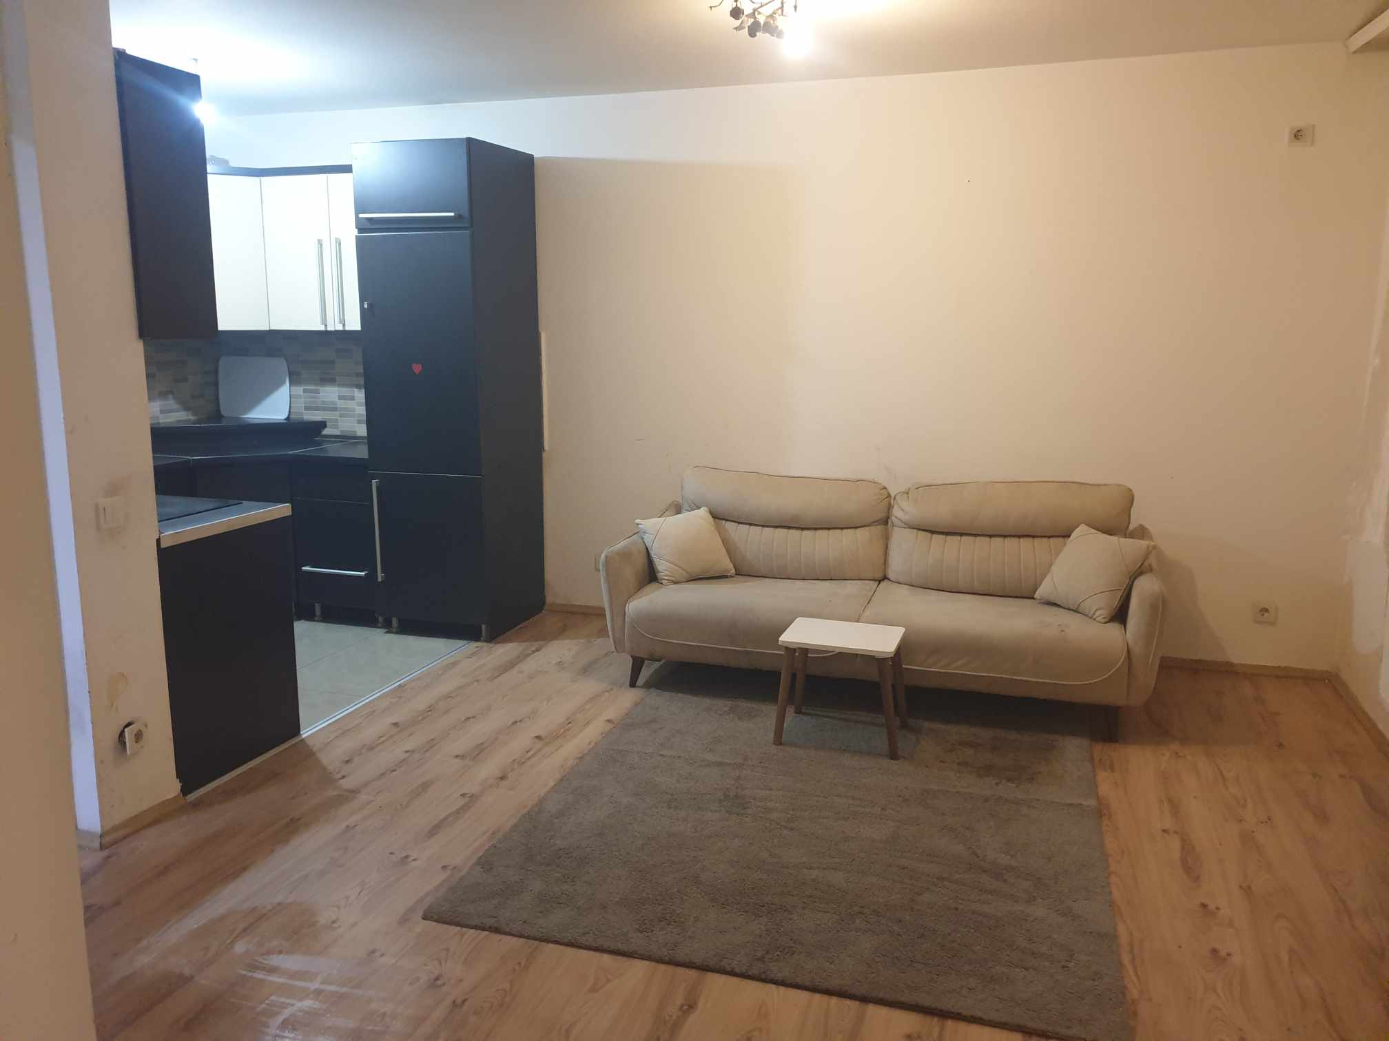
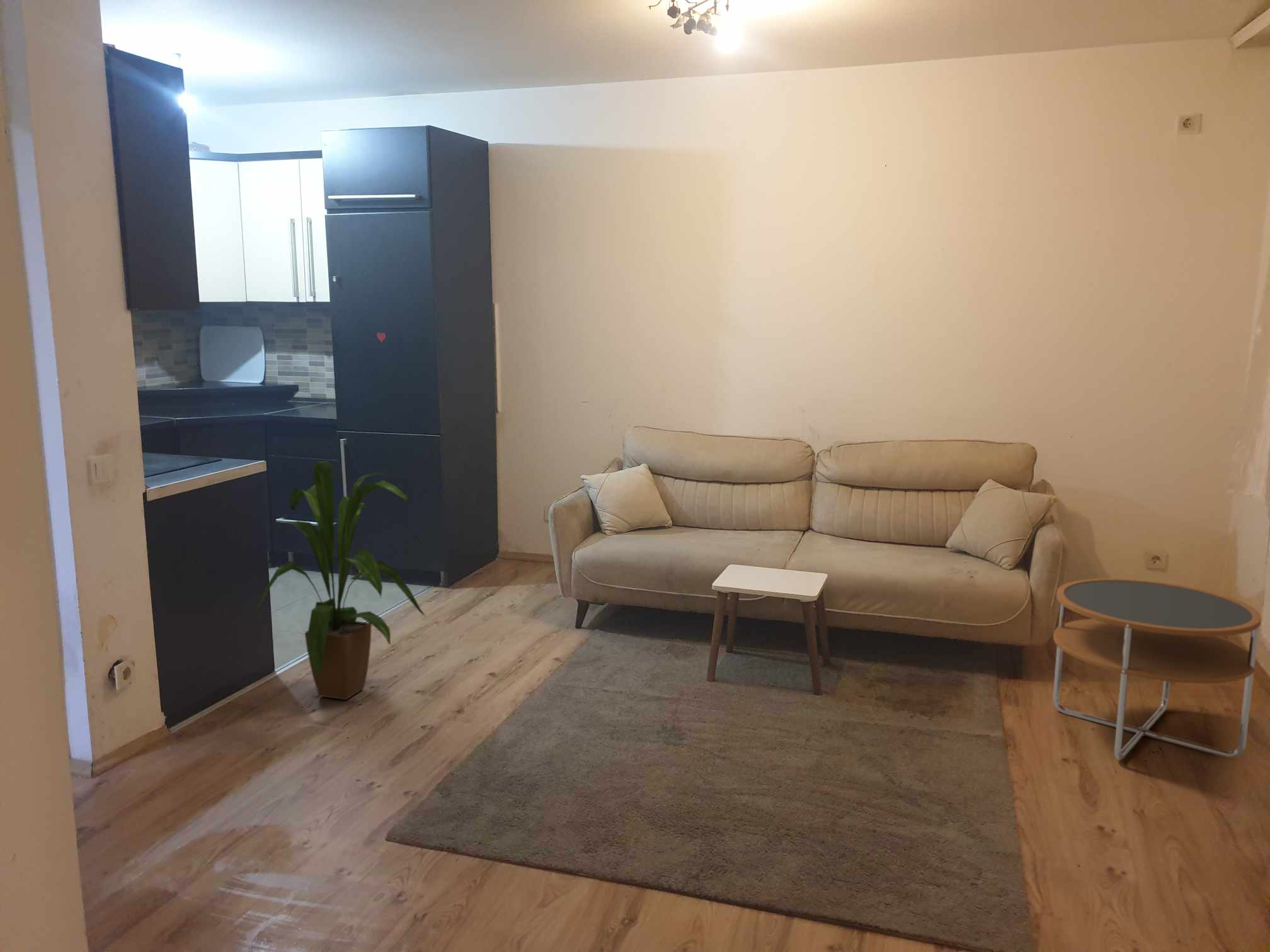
+ side table [1052,578,1262,760]
+ house plant [252,461,426,700]
